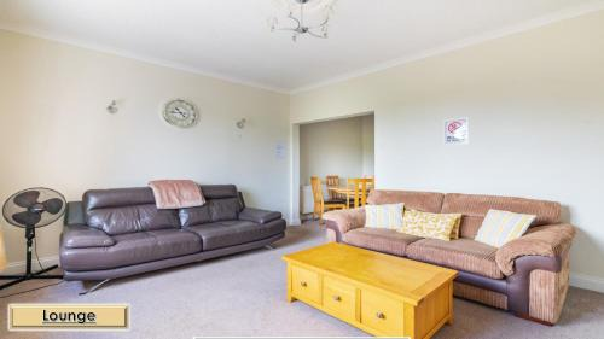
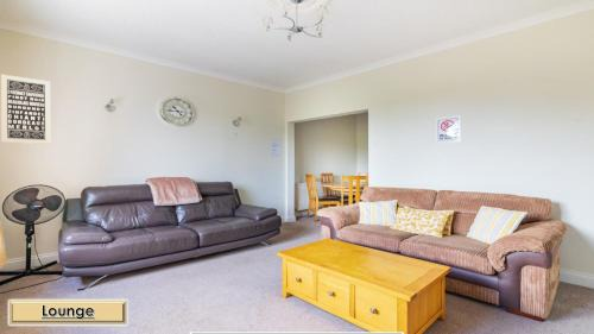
+ wall art [0,74,51,145]
